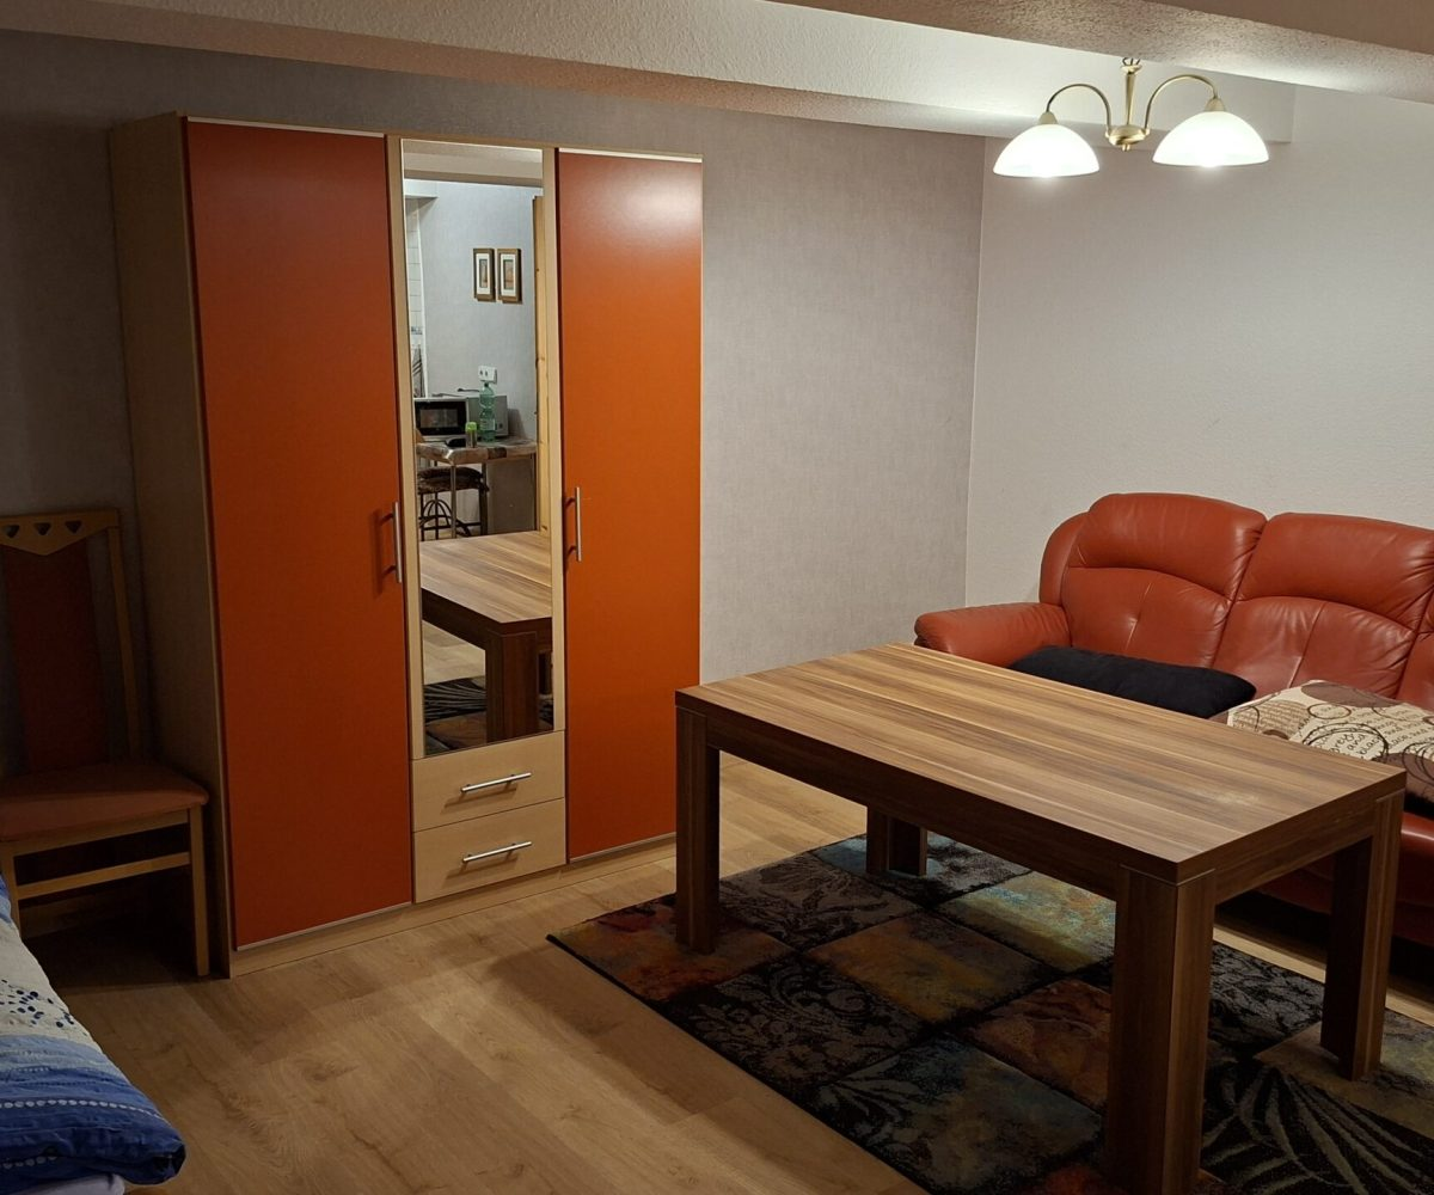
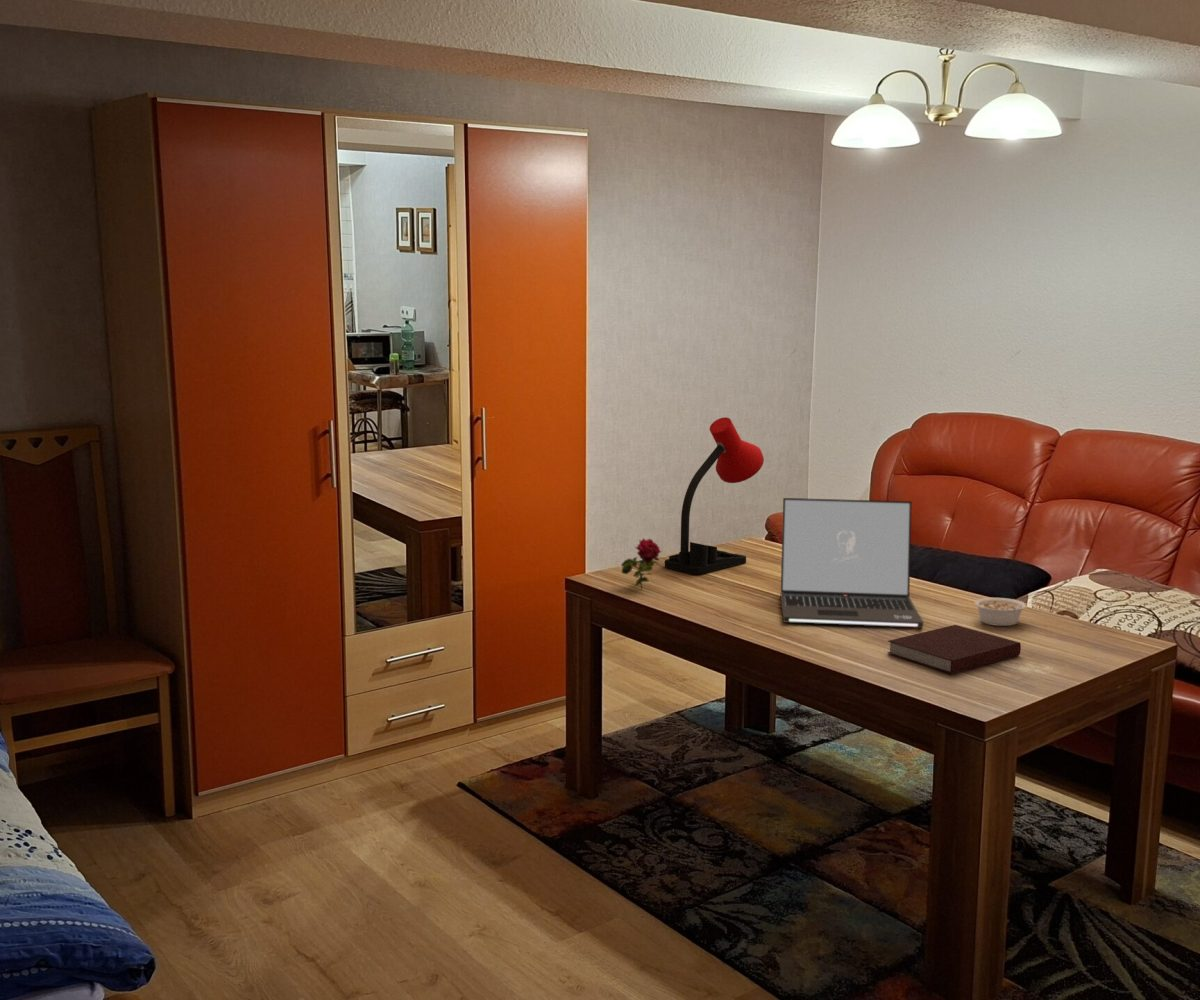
+ legume [973,597,1038,627]
+ flower [620,537,662,590]
+ desk lamp [664,416,765,575]
+ notebook [886,624,1022,675]
+ laptop [780,497,924,629]
